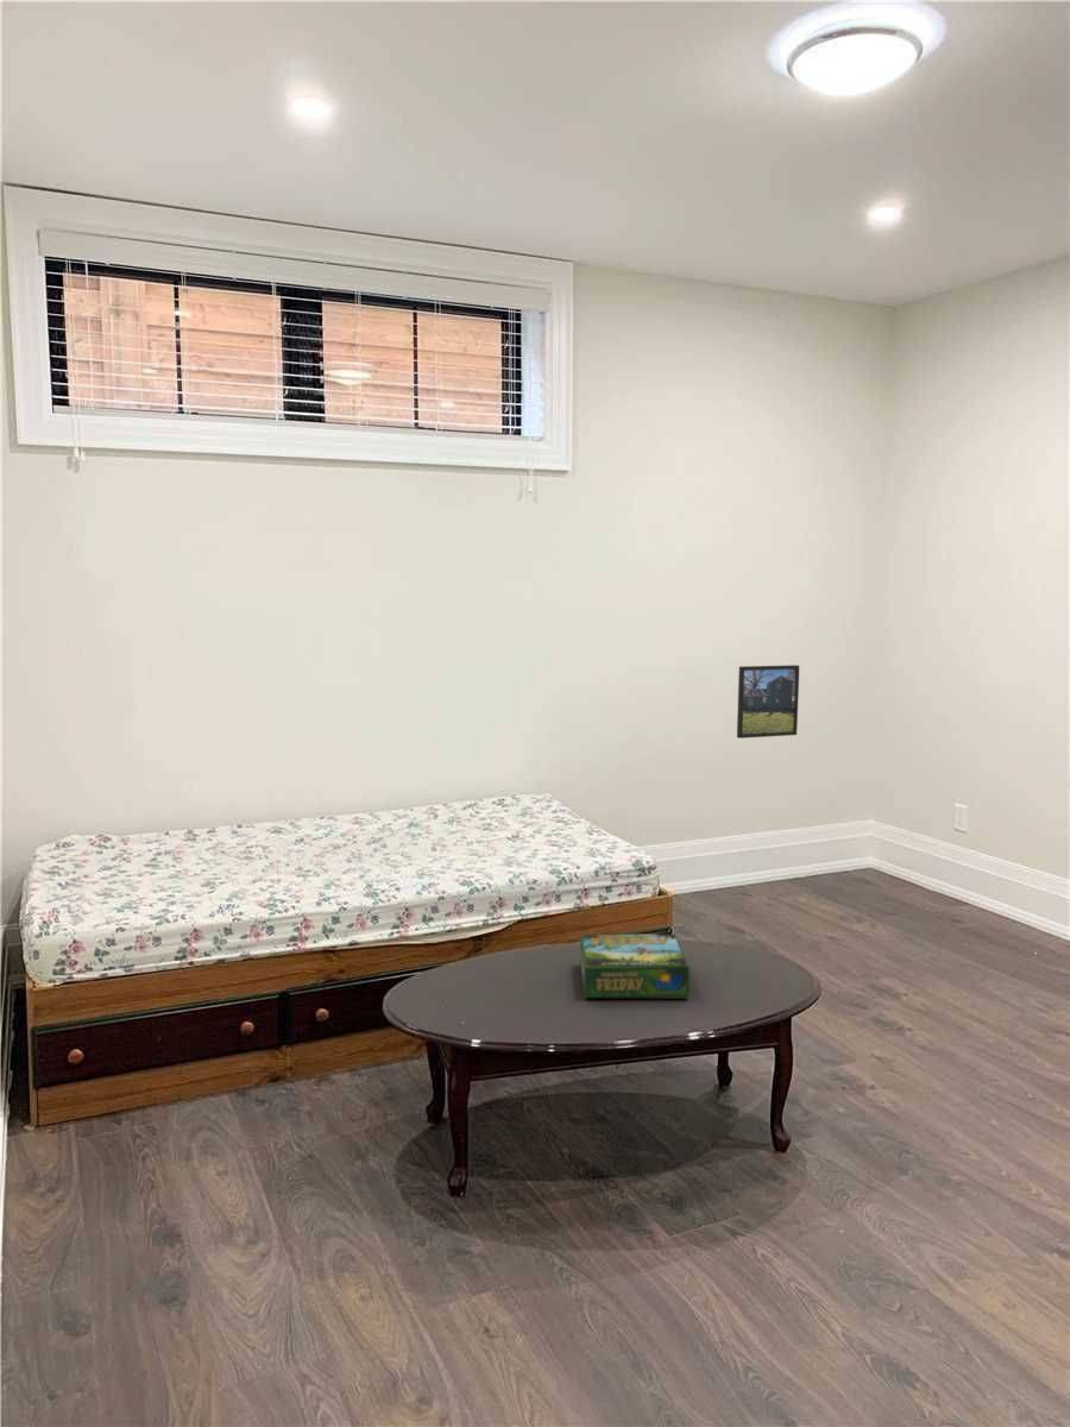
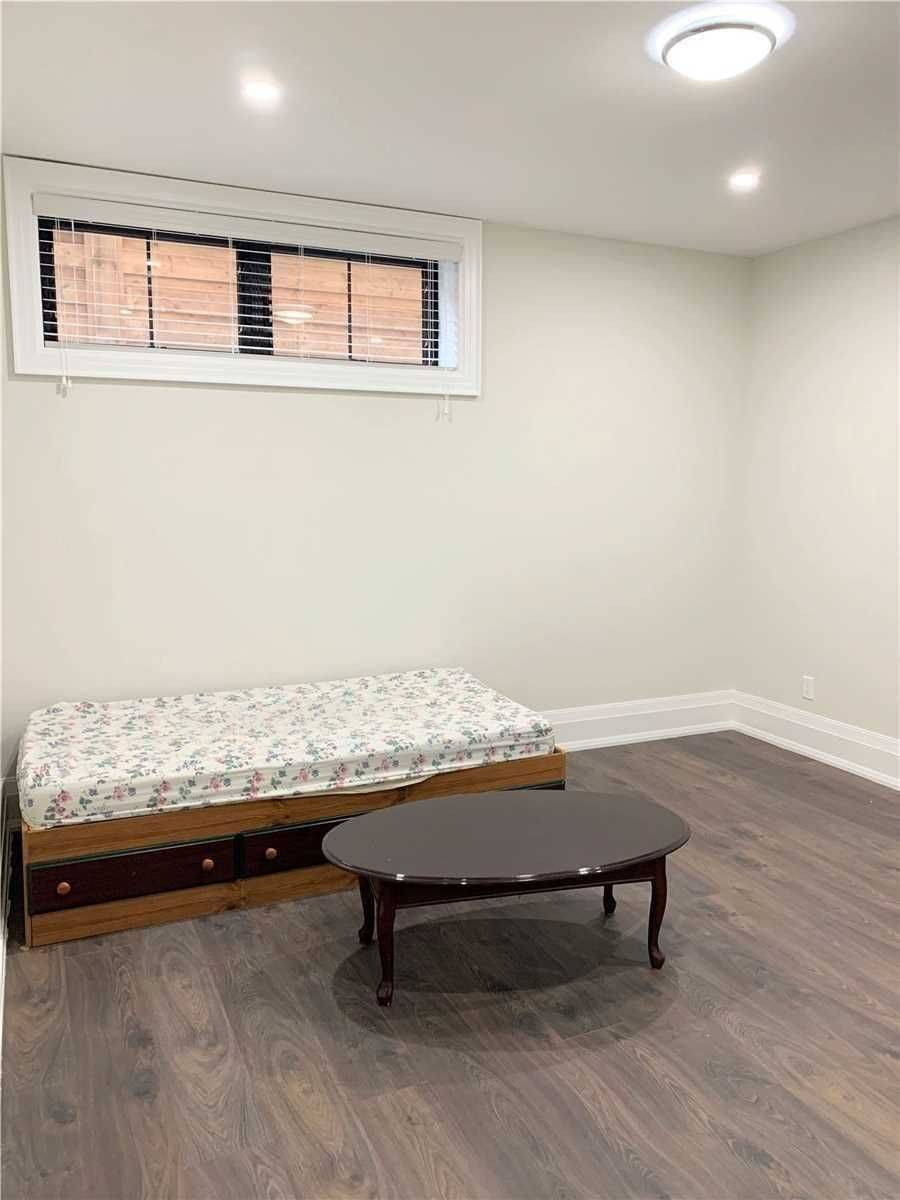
- board game [579,933,691,1000]
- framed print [736,664,800,740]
